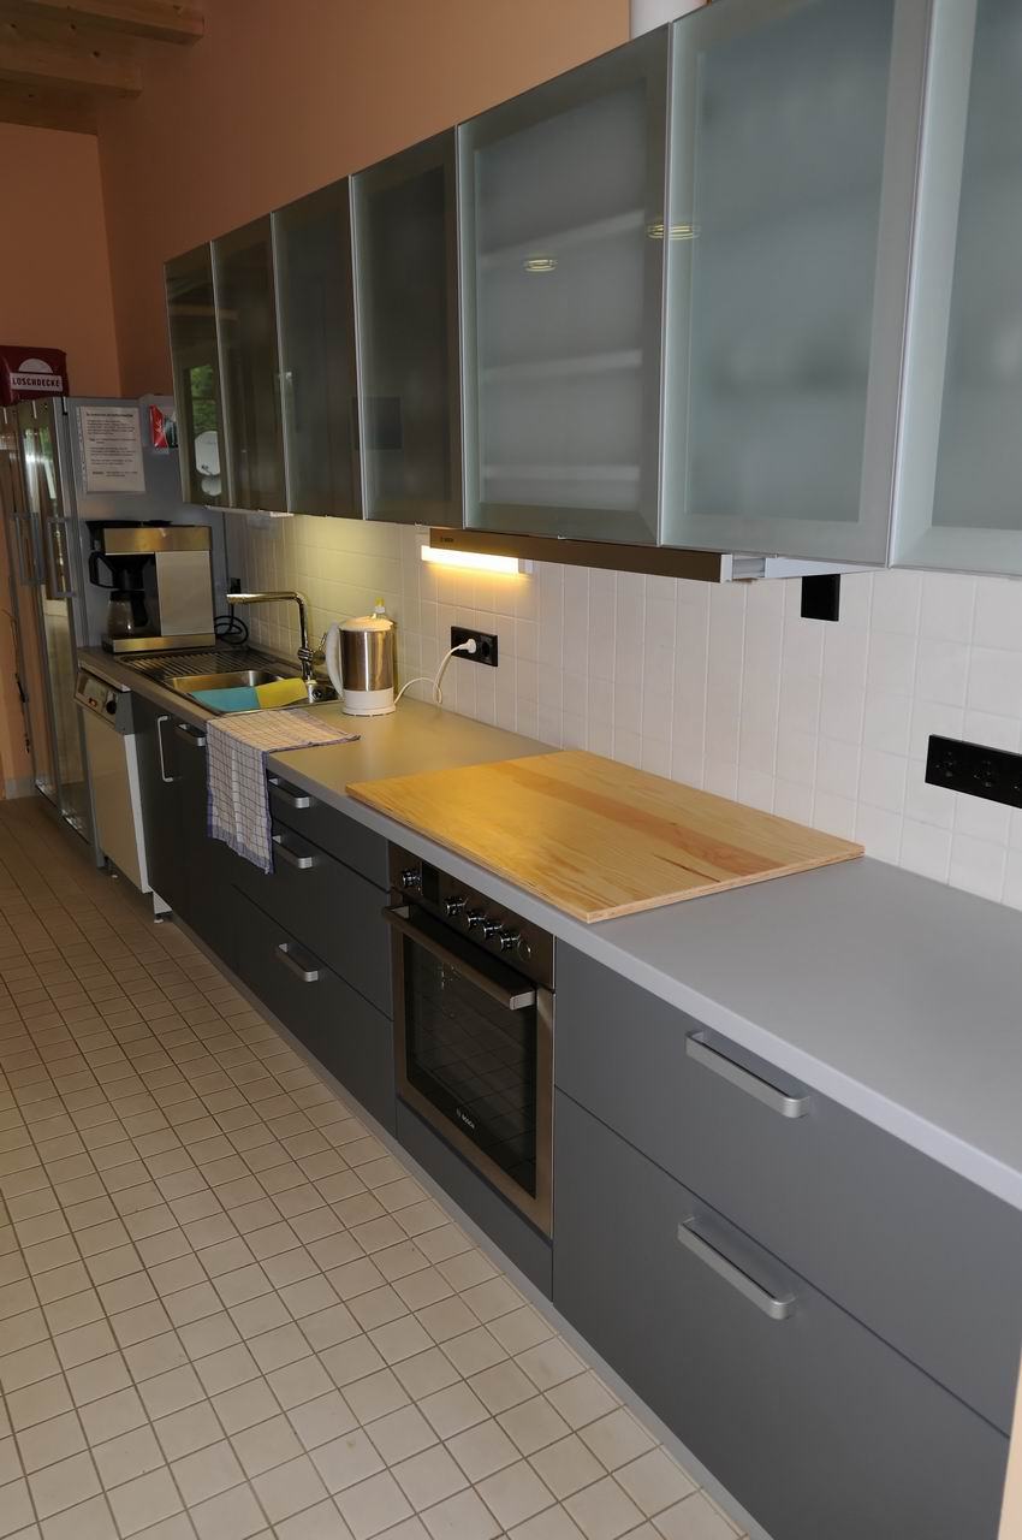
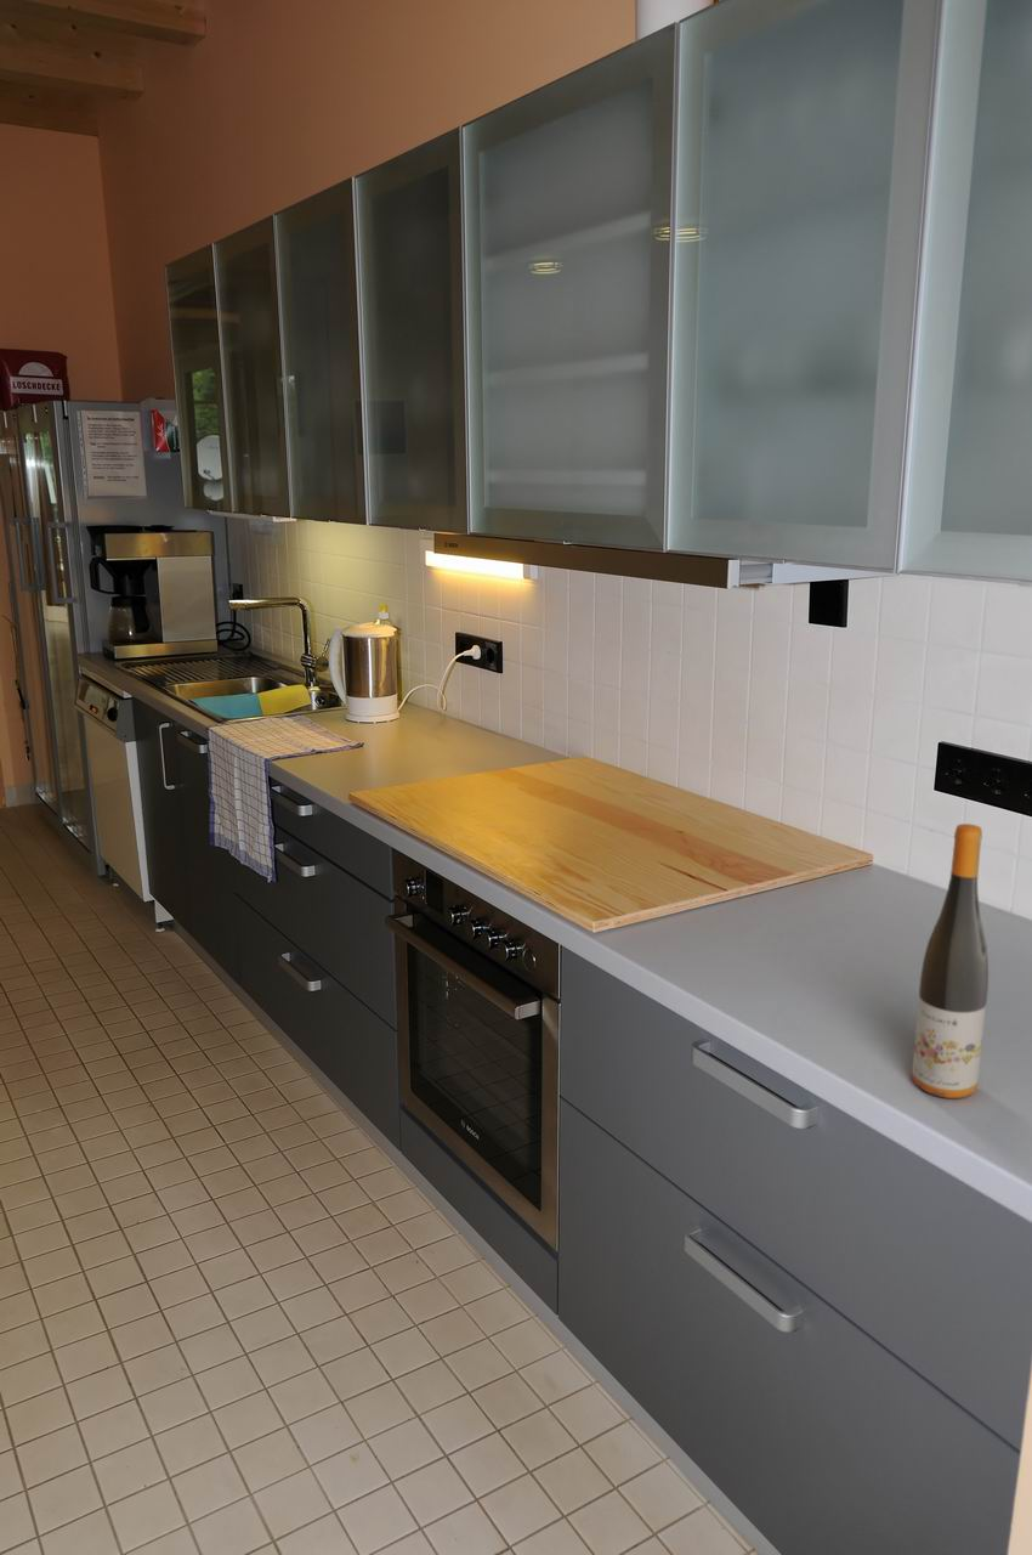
+ wine bottle [911,822,990,1099]
